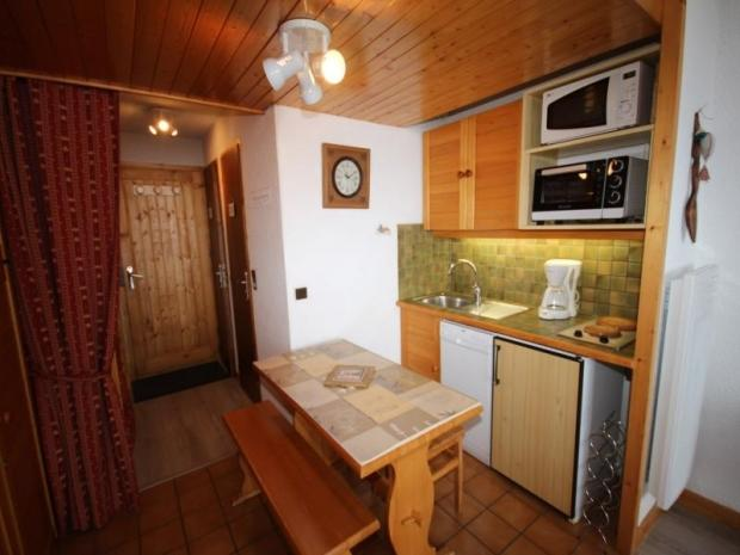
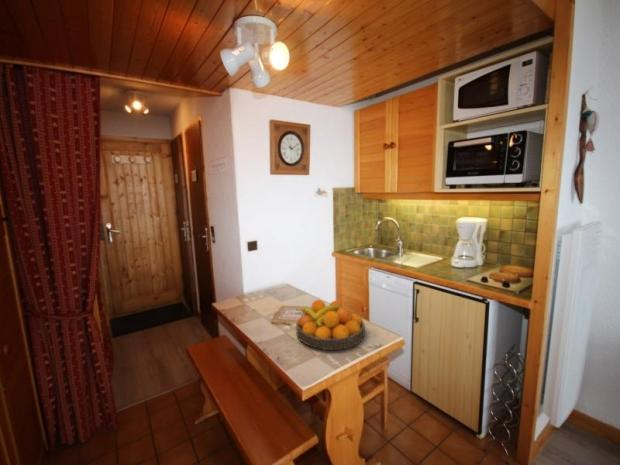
+ fruit bowl [295,299,366,351]
